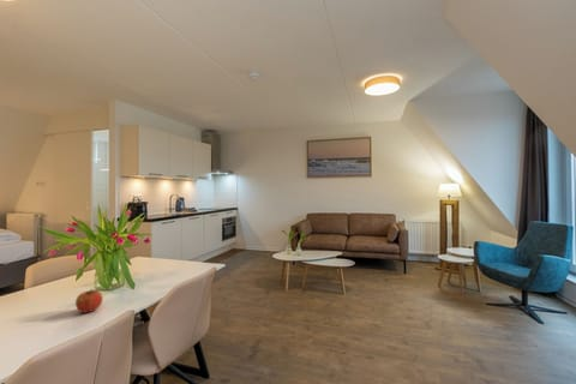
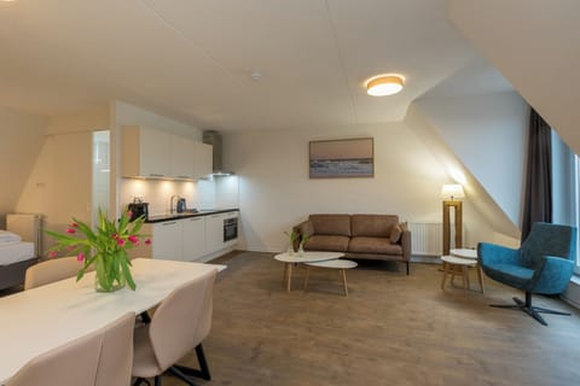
- fruit [74,287,104,314]
